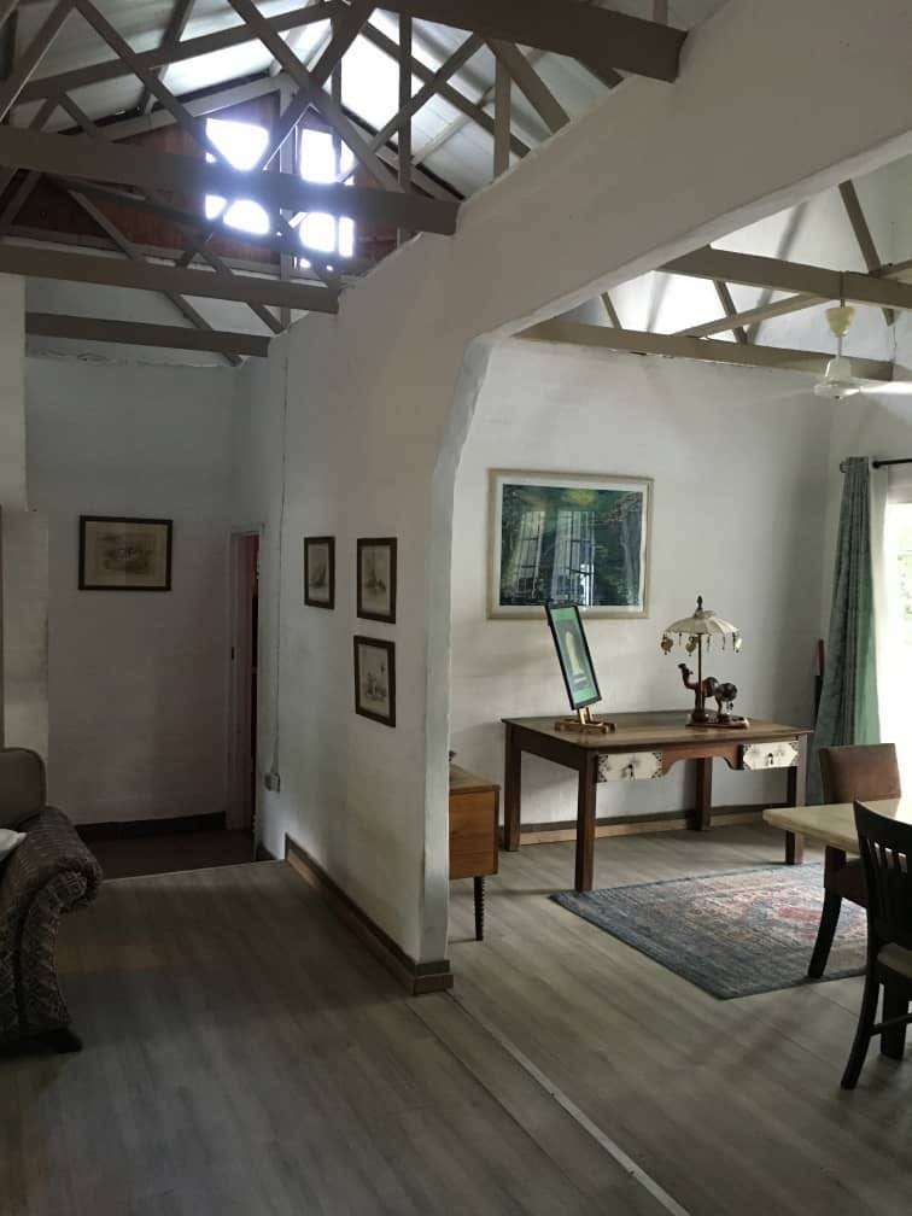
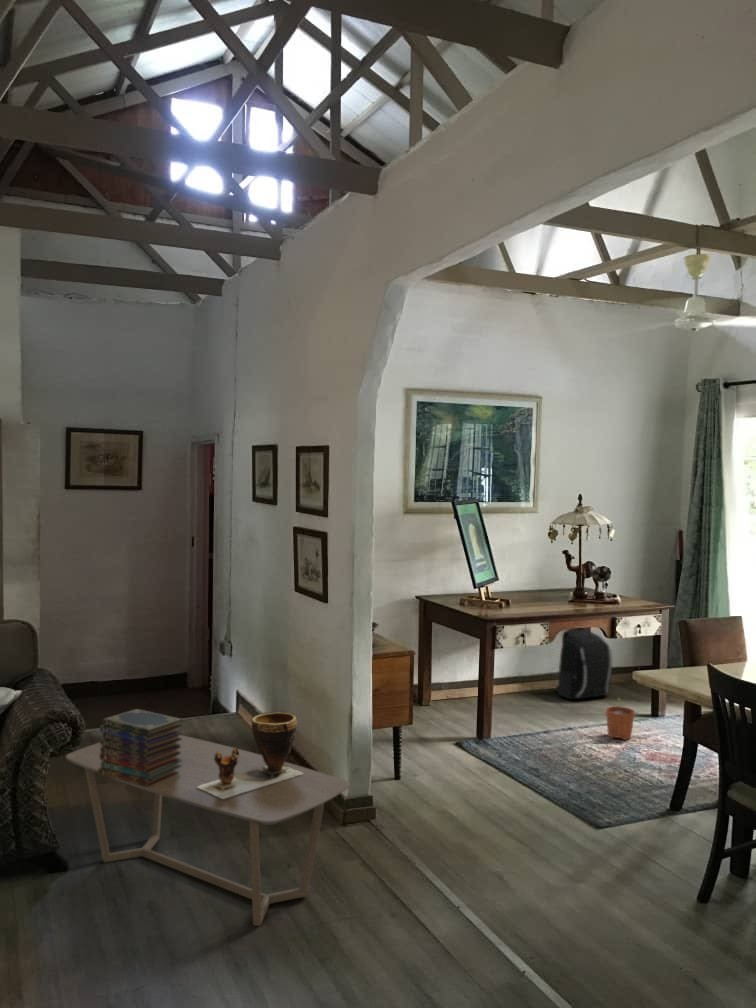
+ clay pot [197,710,304,799]
+ backpack [554,628,613,700]
+ coffee table [65,734,351,927]
+ book stack [97,708,184,787]
+ plant pot [605,697,636,741]
